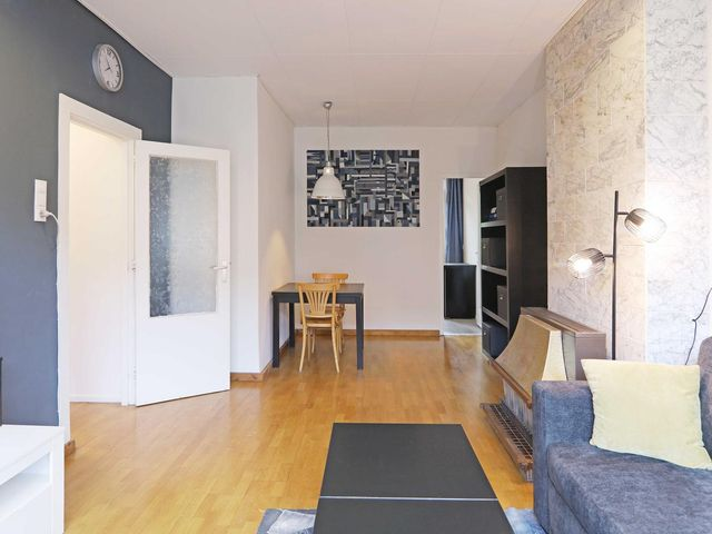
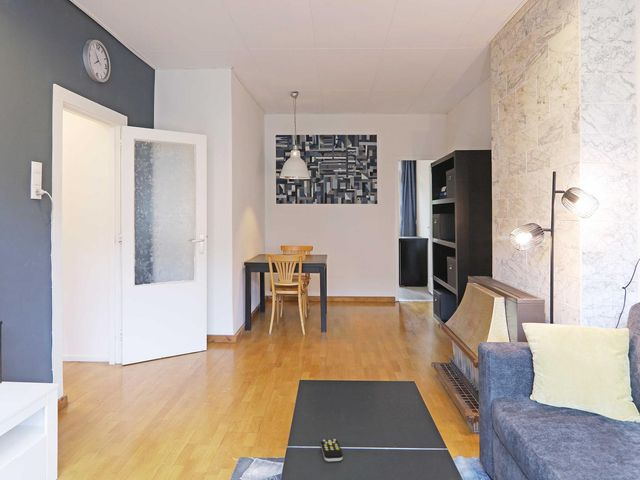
+ remote control [320,438,344,463]
